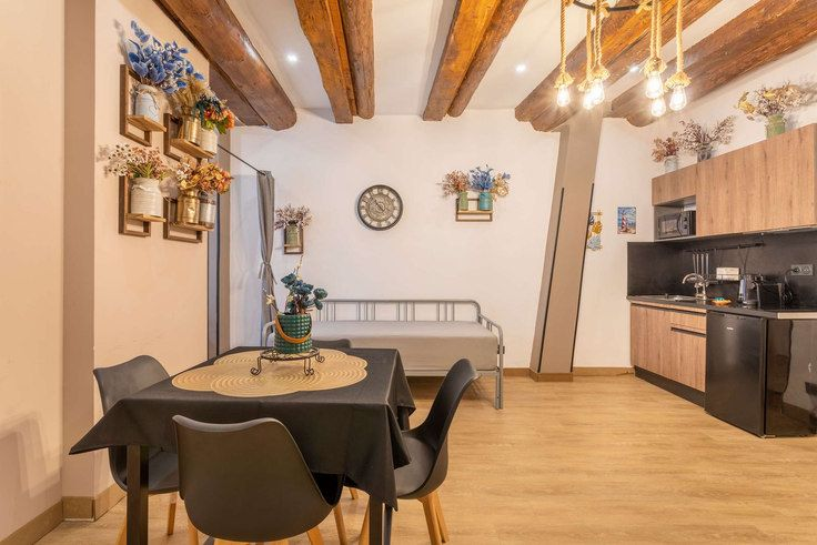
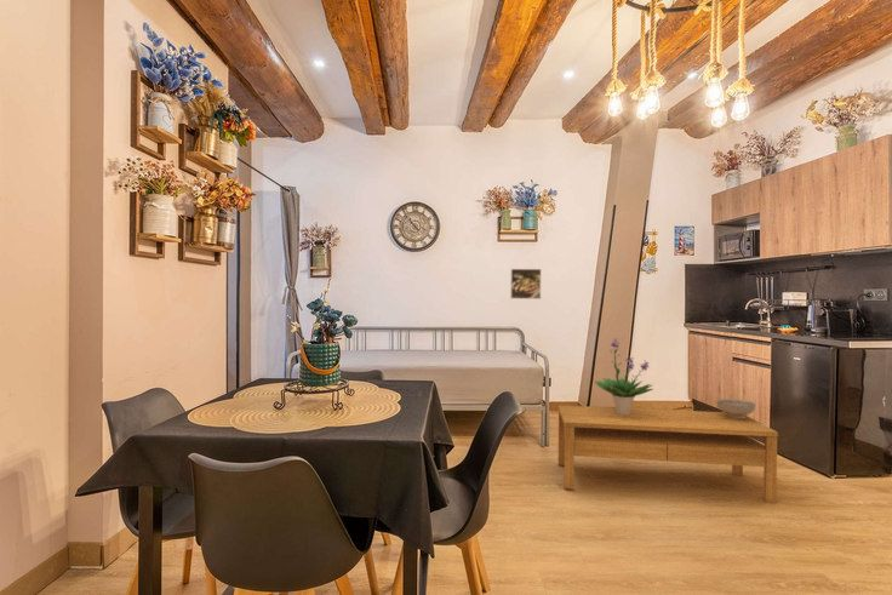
+ coffee table [558,405,779,504]
+ potted plant [594,337,654,414]
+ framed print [509,268,542,301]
+ decorative bowl [715,397,757,419]
